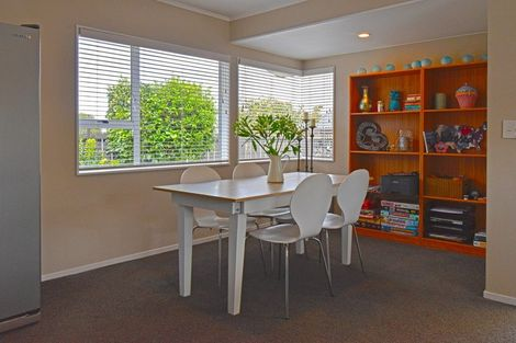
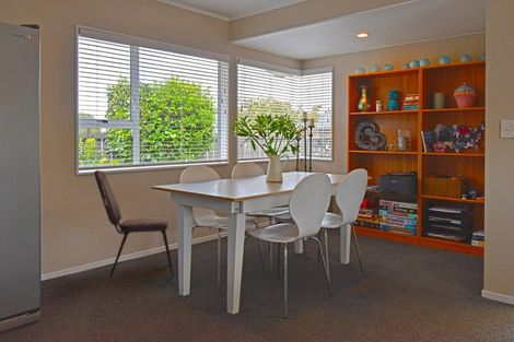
+ dining chair [93,169,174,280]
